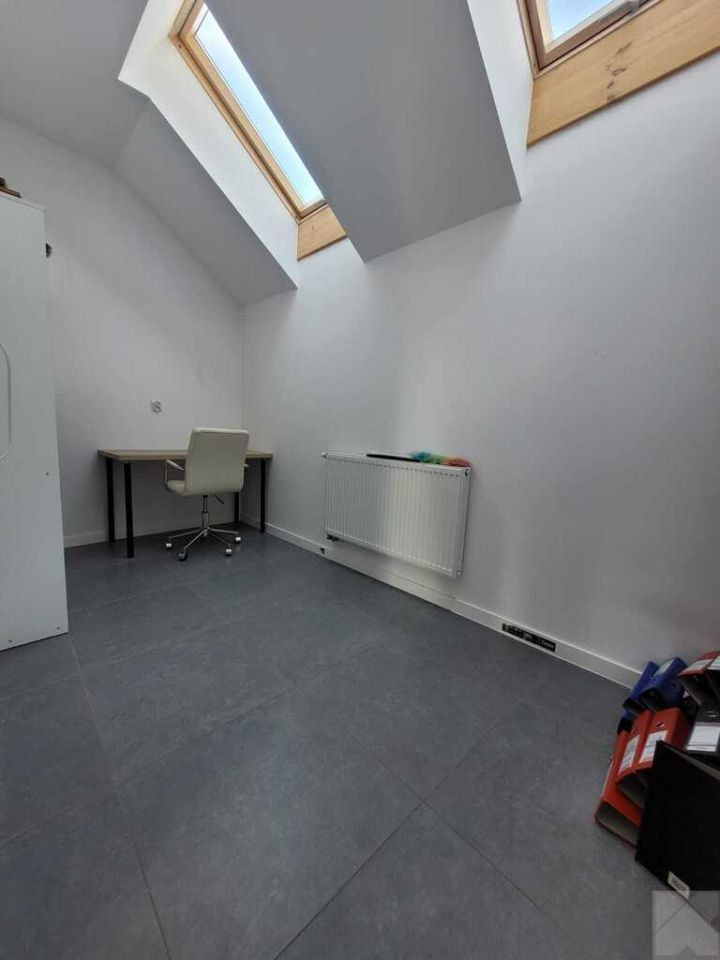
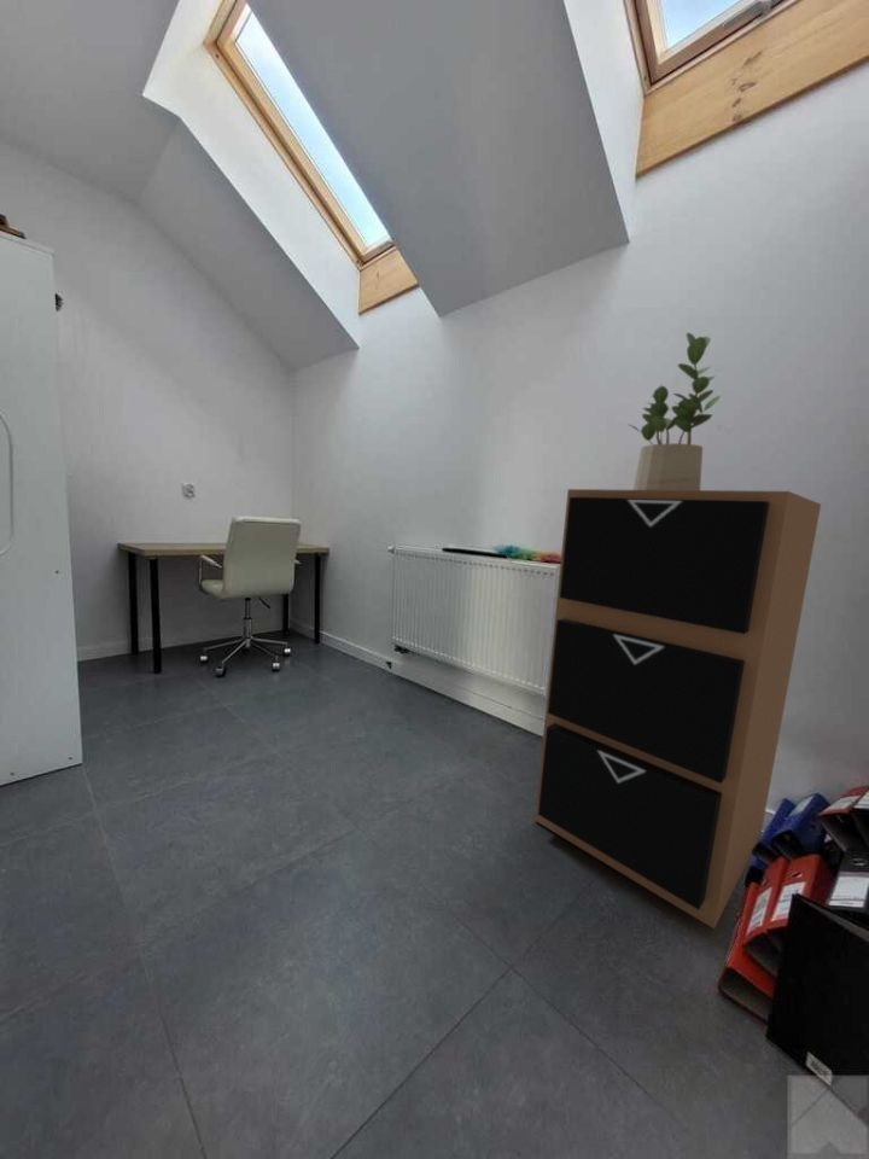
+ cabinet [533,488,822,930]
+ potted plant [626,331,722,490]
